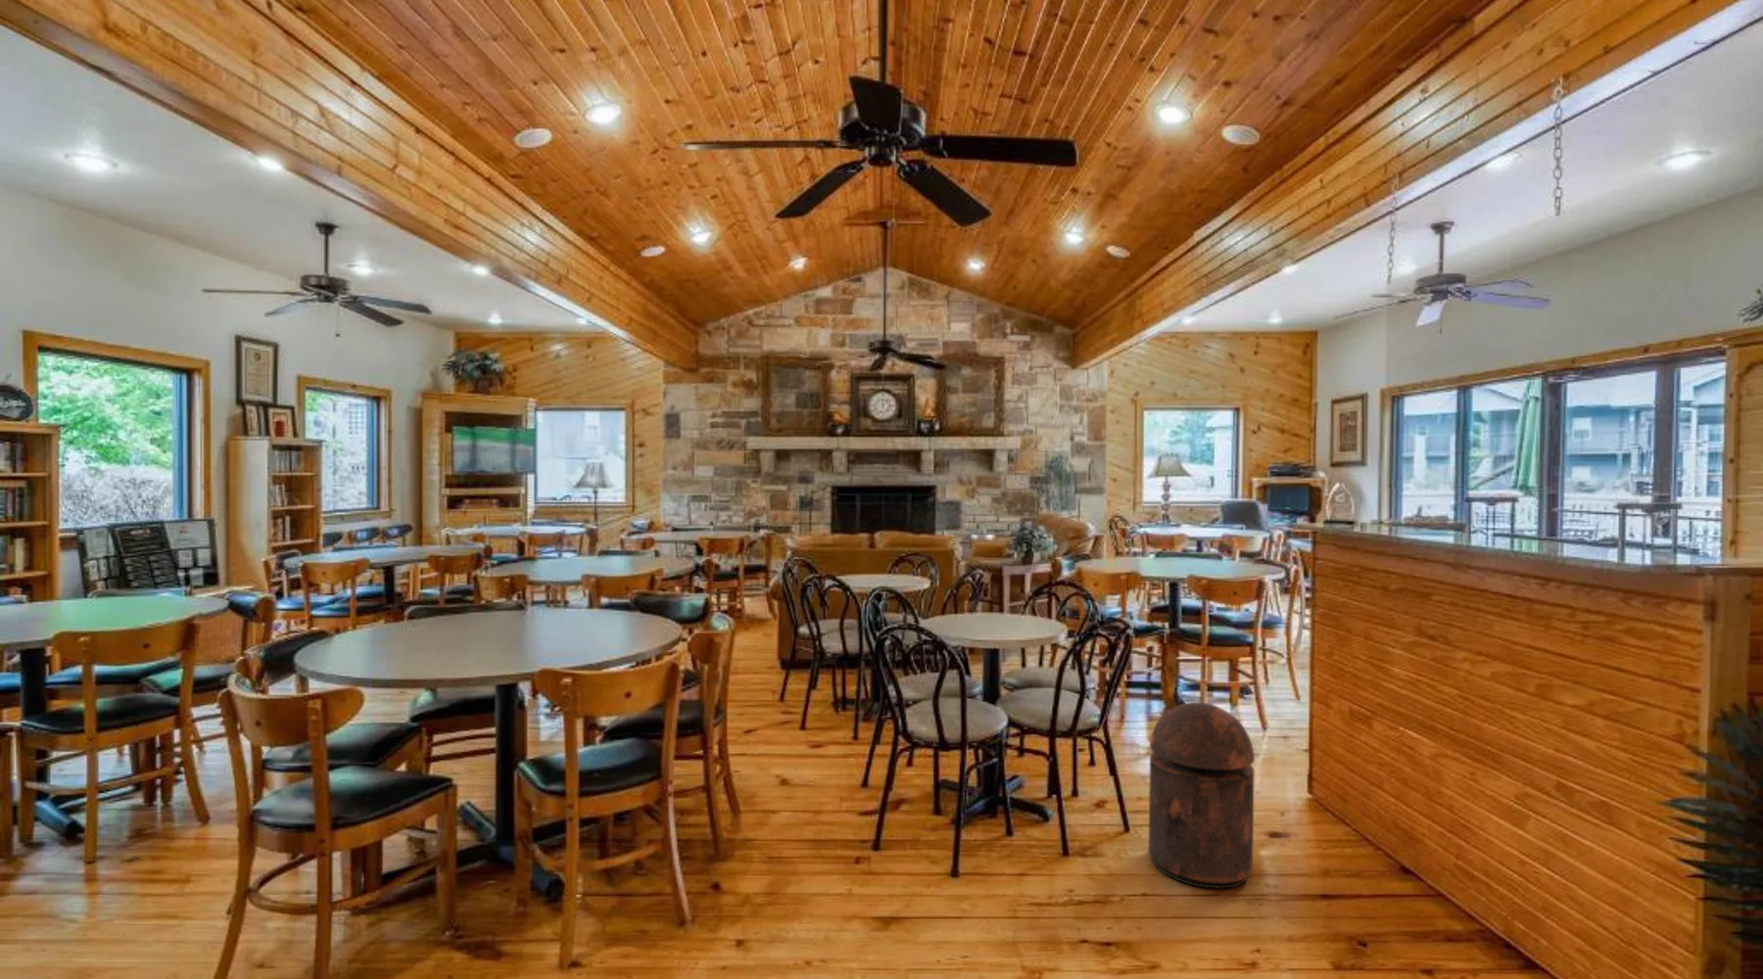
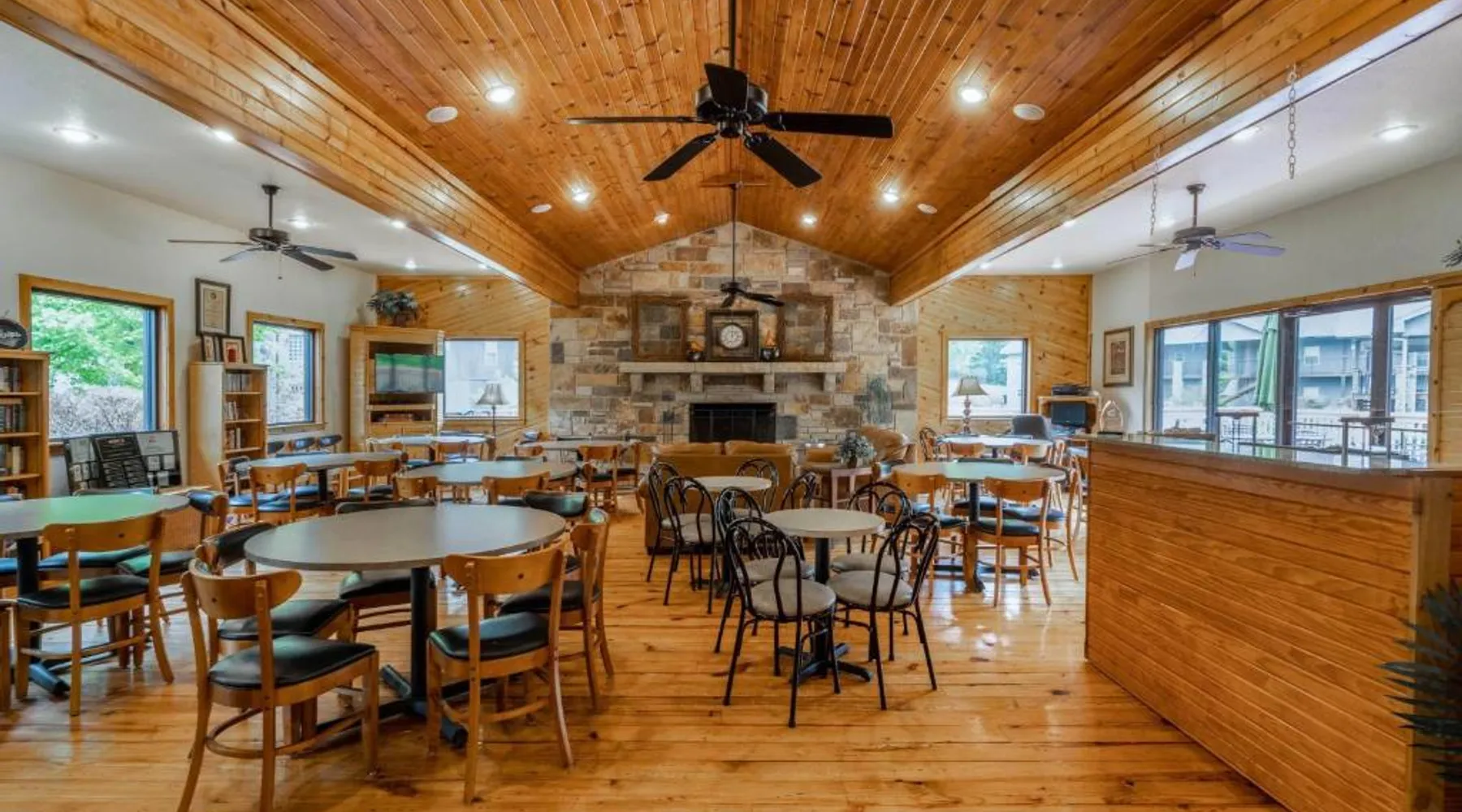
- trash can [1148,700,1255,890]
